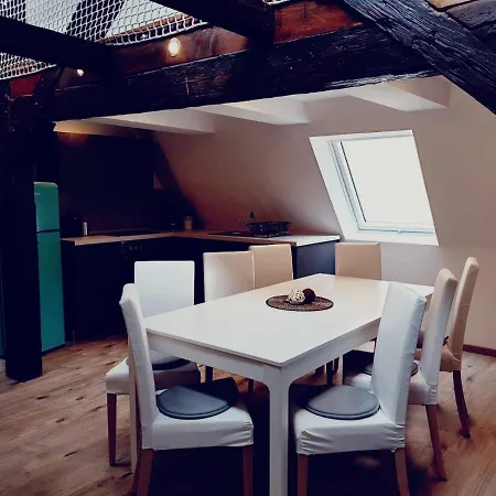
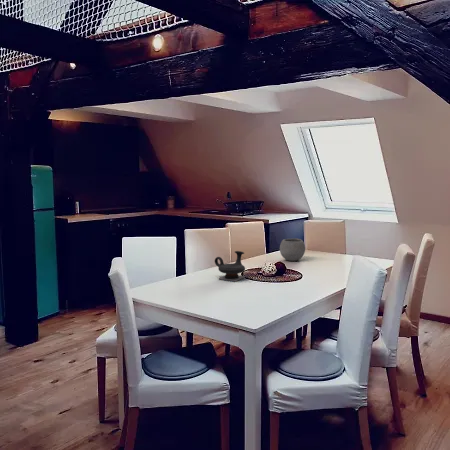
+ teapot [214,250,246,282]
+ bowl [279,237,306,262]
